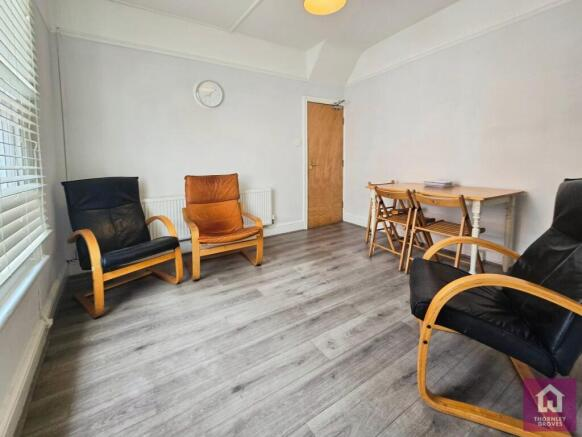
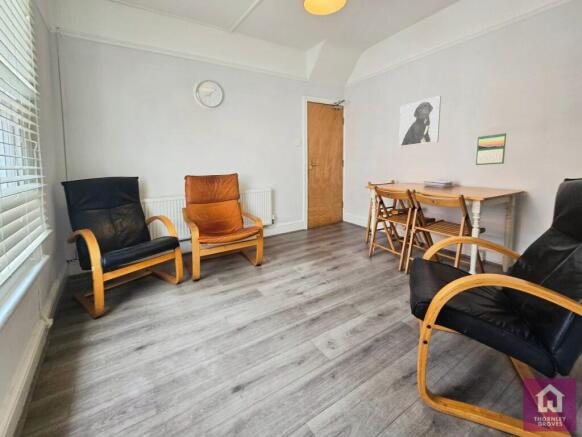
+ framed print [398,95,442,148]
+ calendar [475,132,507,166]
